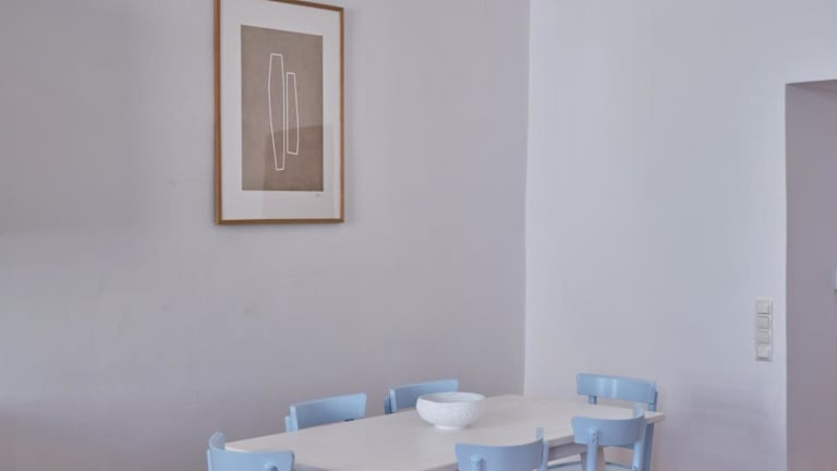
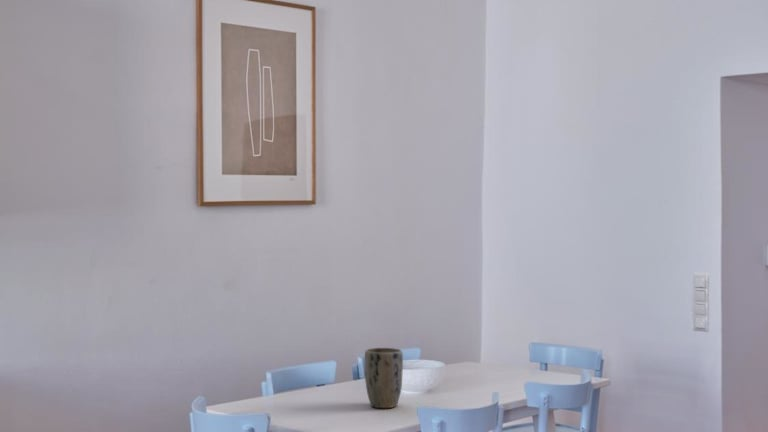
+ plant pot [364,347,404,409]
